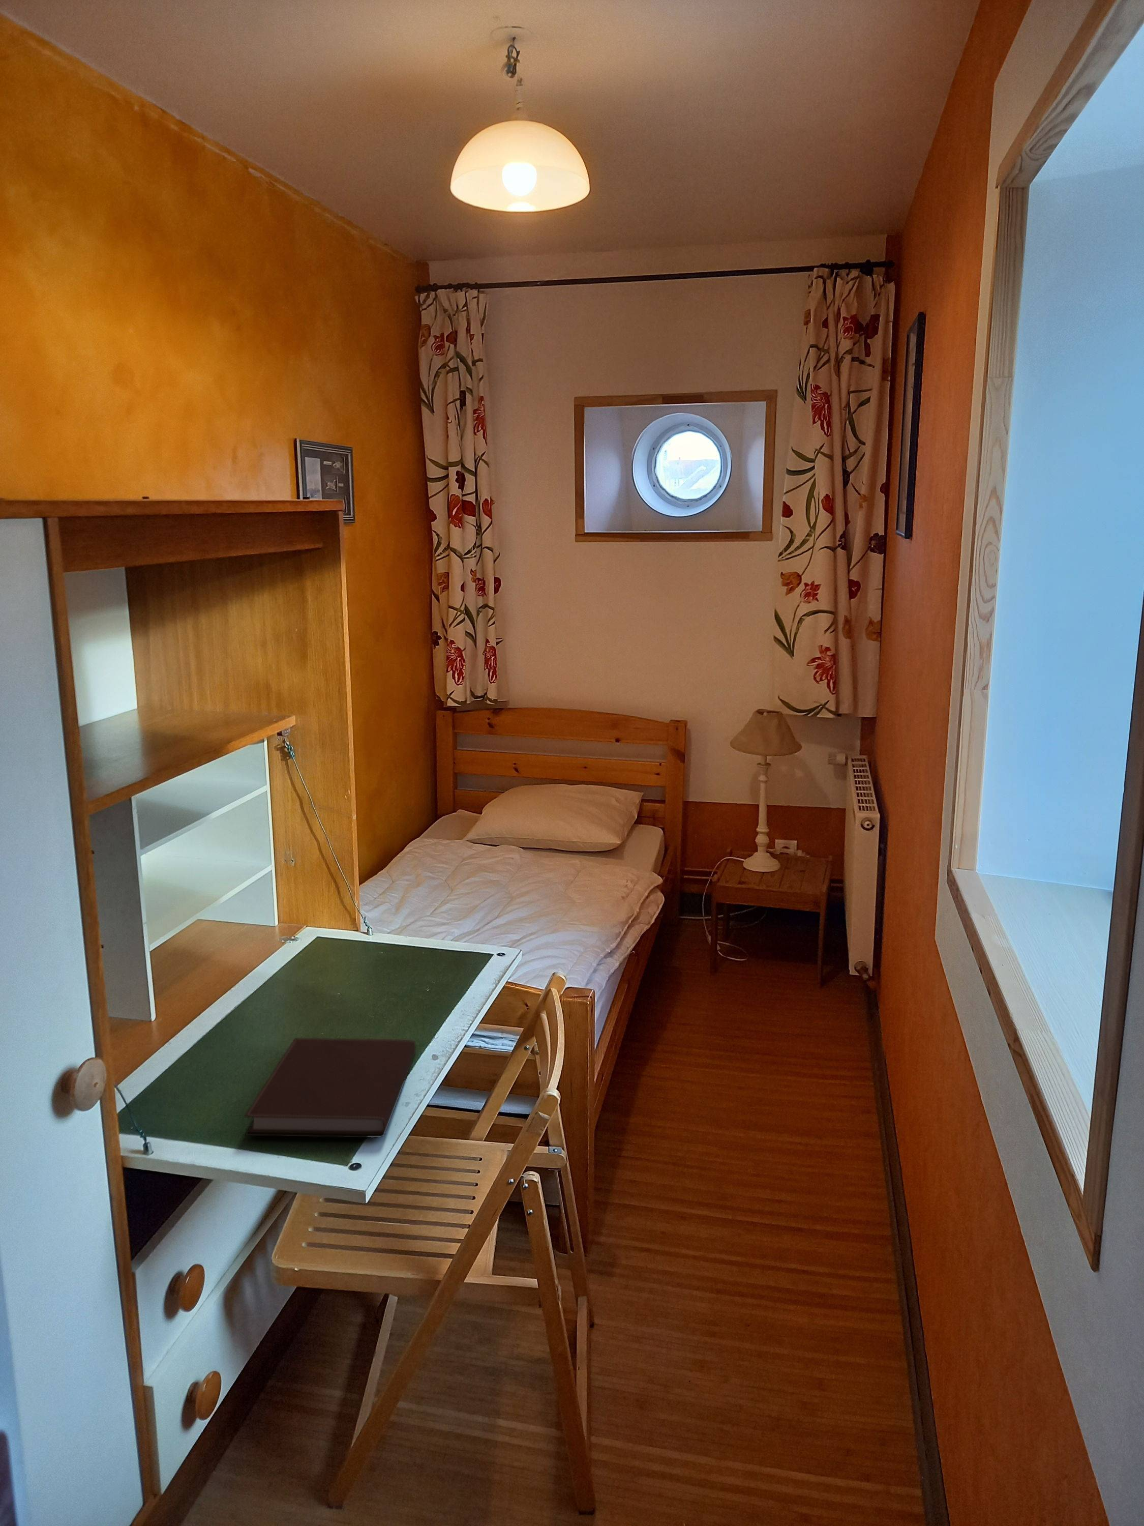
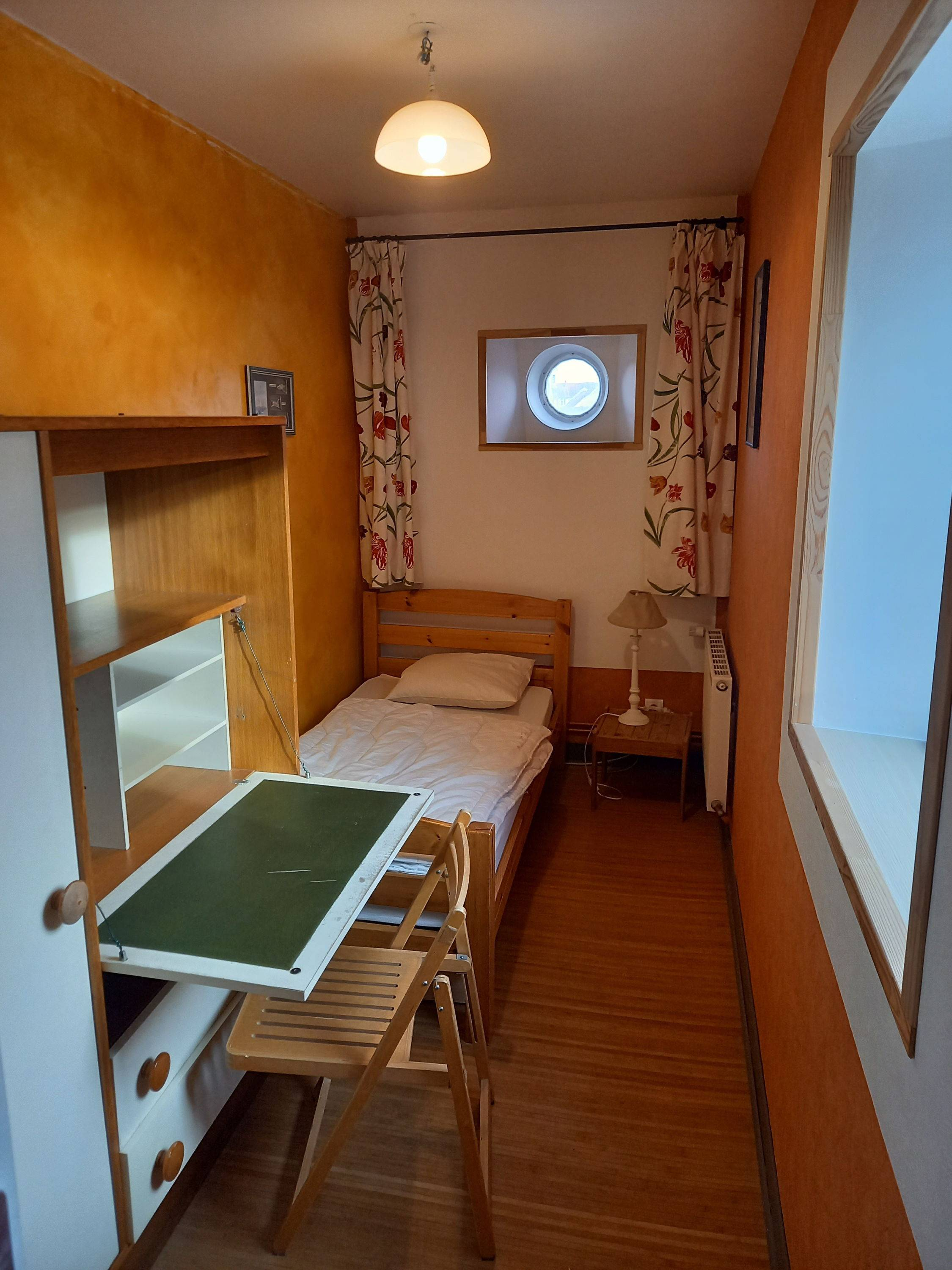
- notebook [244,1038,417,1138]
